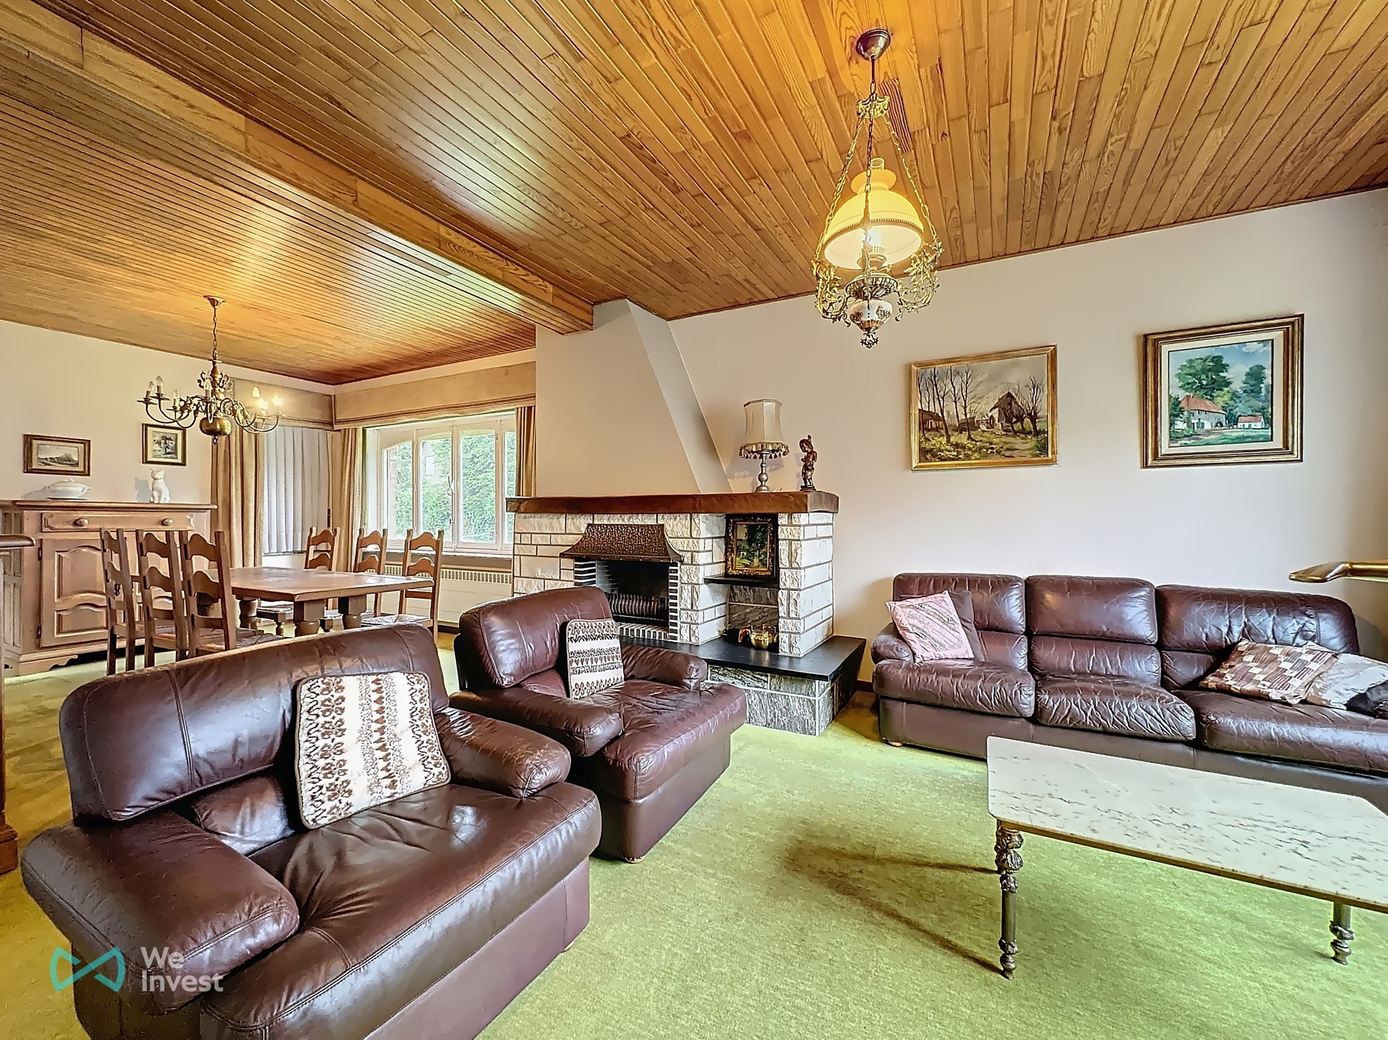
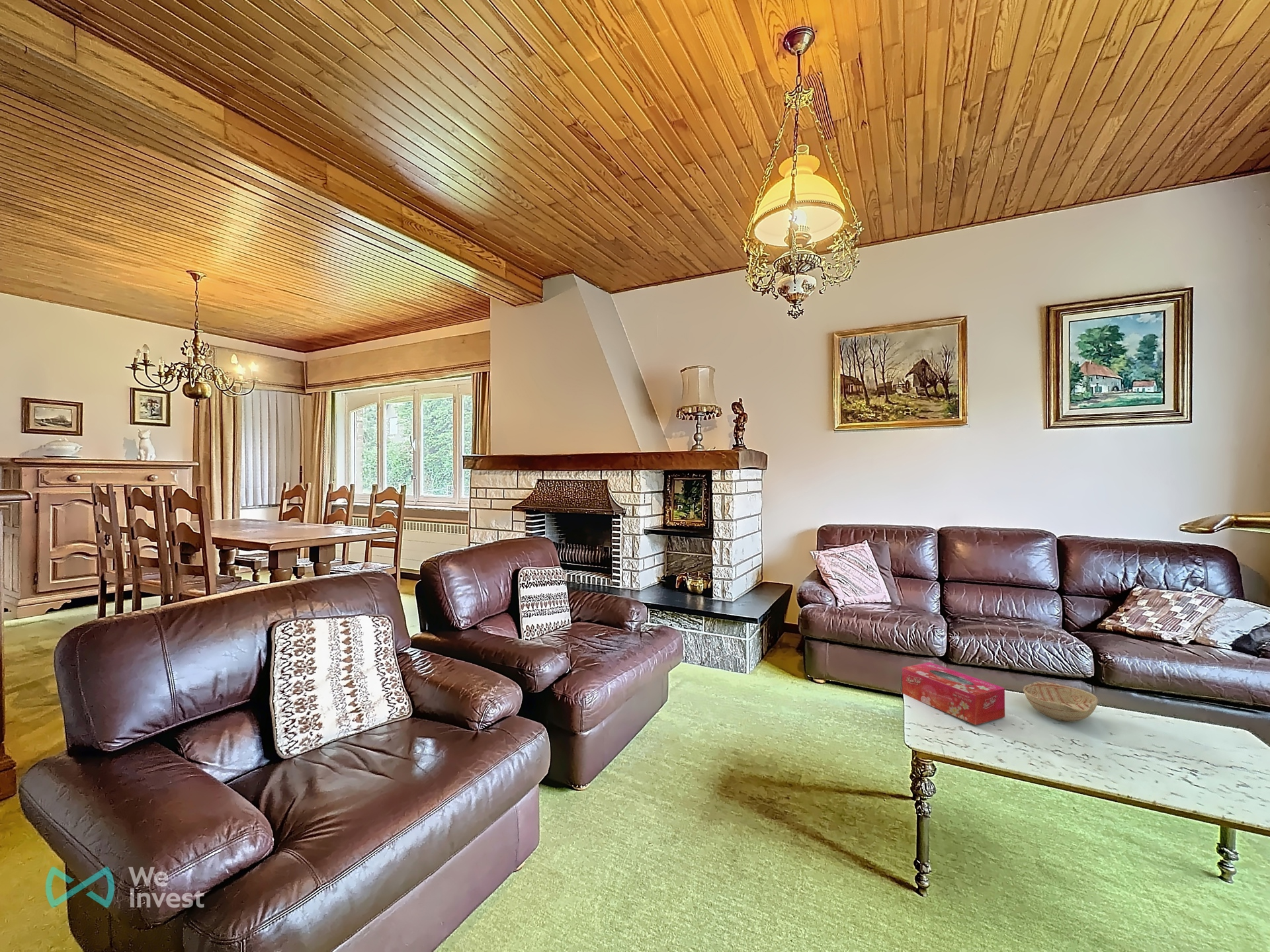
+ decorative bowl [1023,681,1099,723]
+ tissue box [902,662,1005,726]
